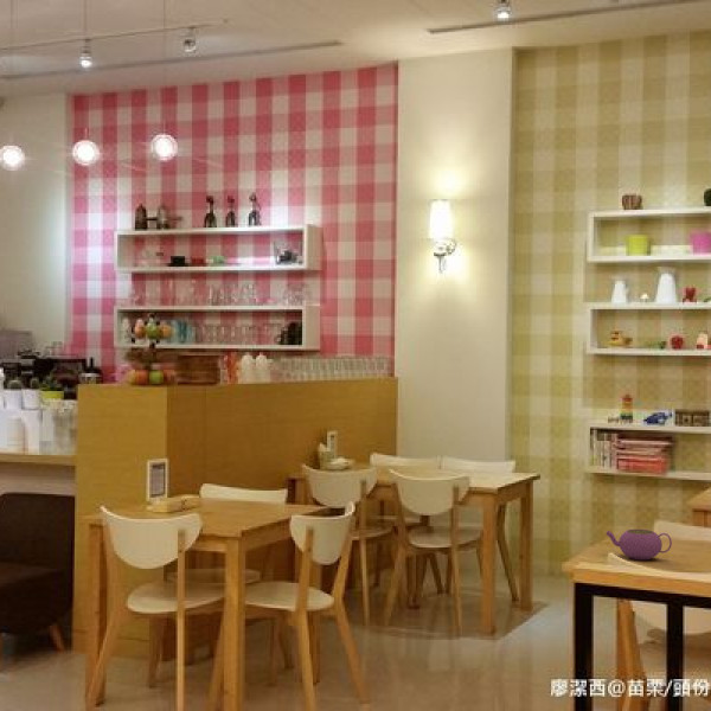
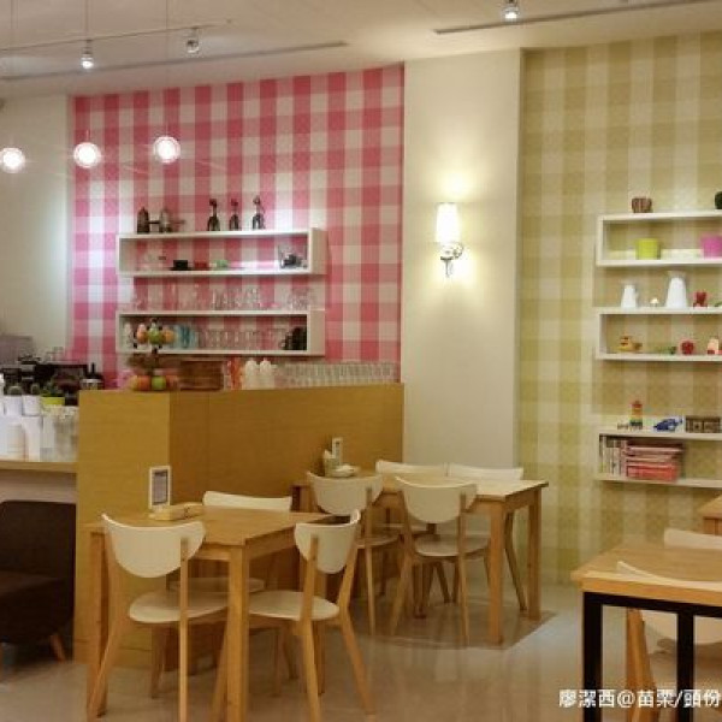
- teapot [604,529,673,561]
